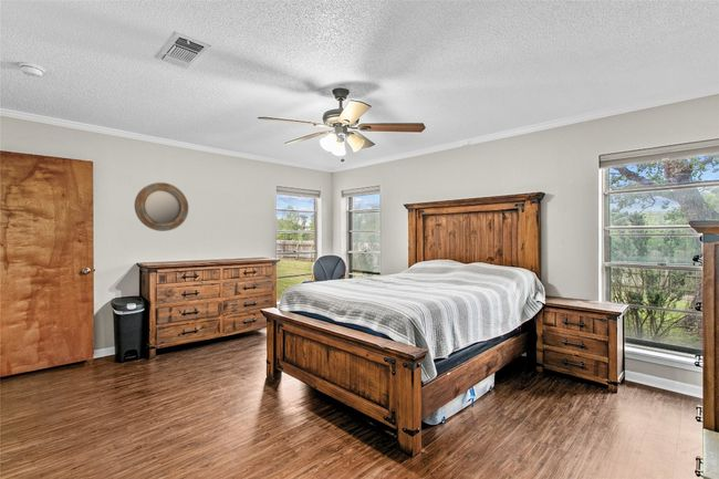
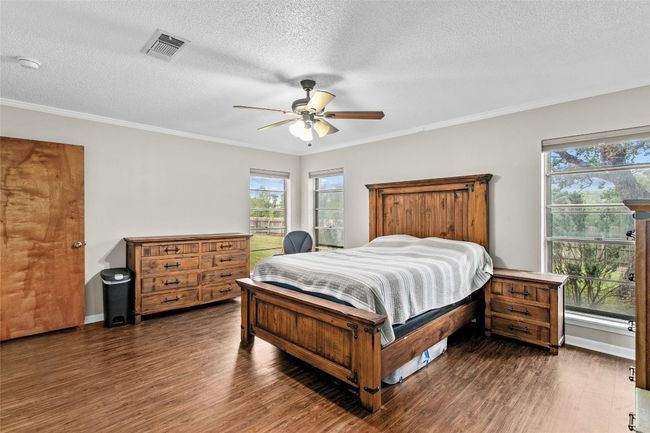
- home mirror [134,181,189,232]
